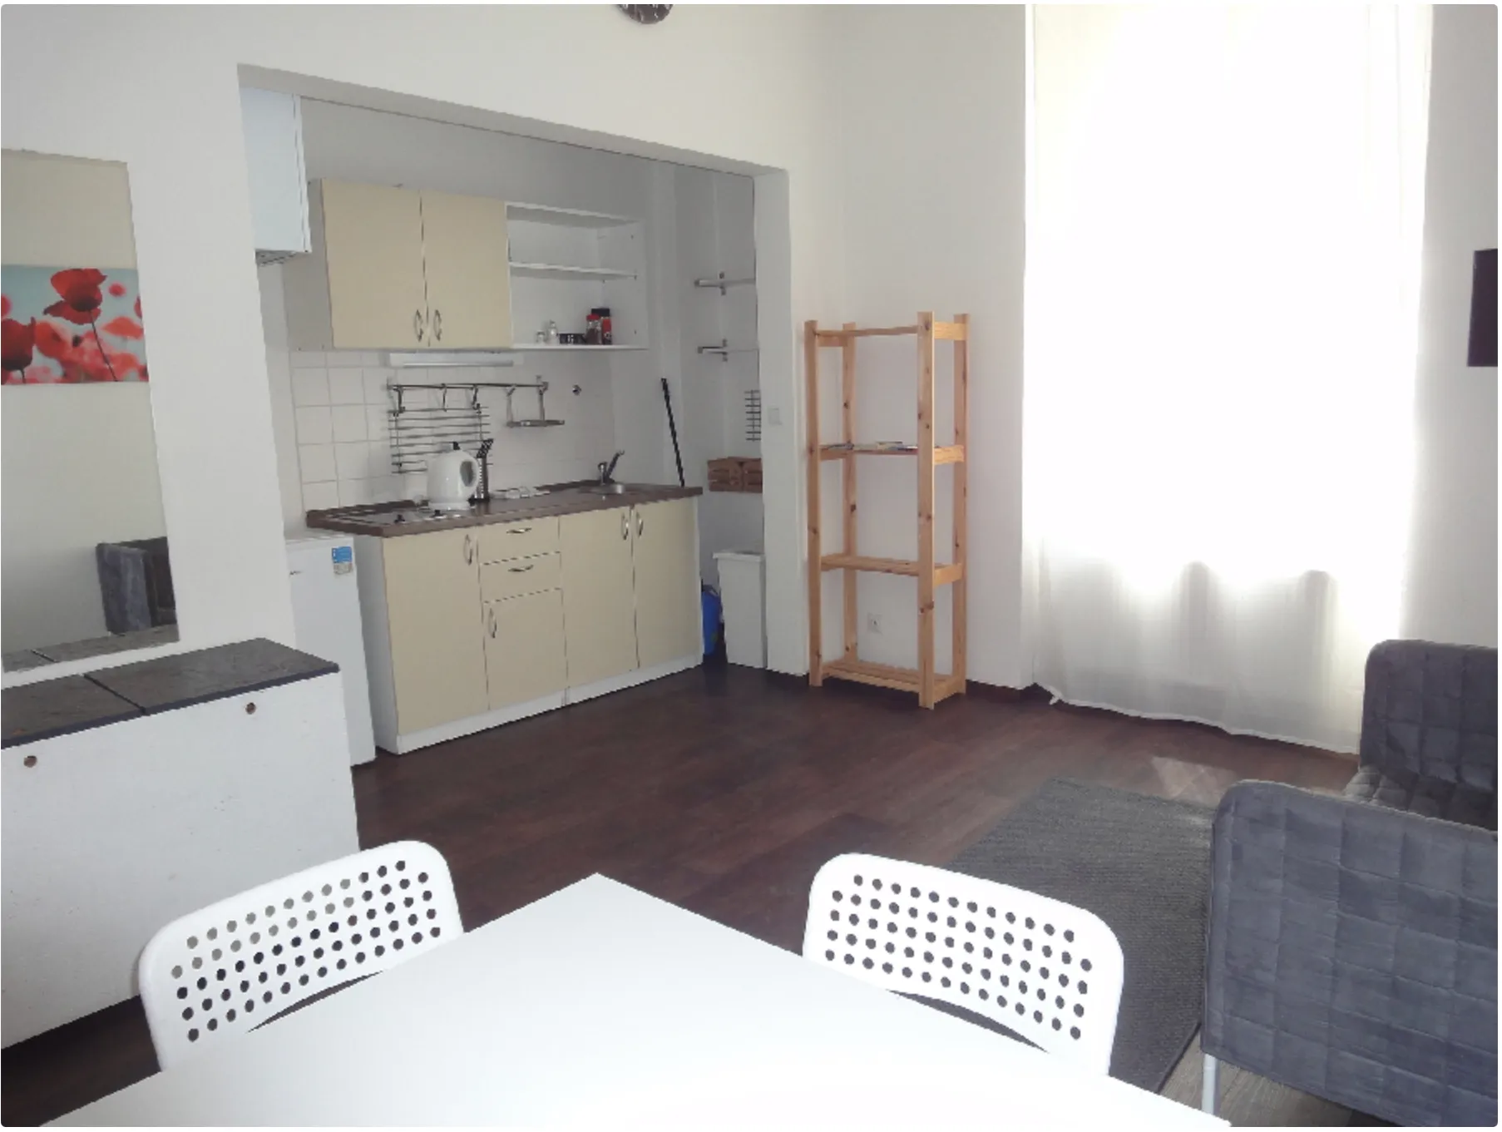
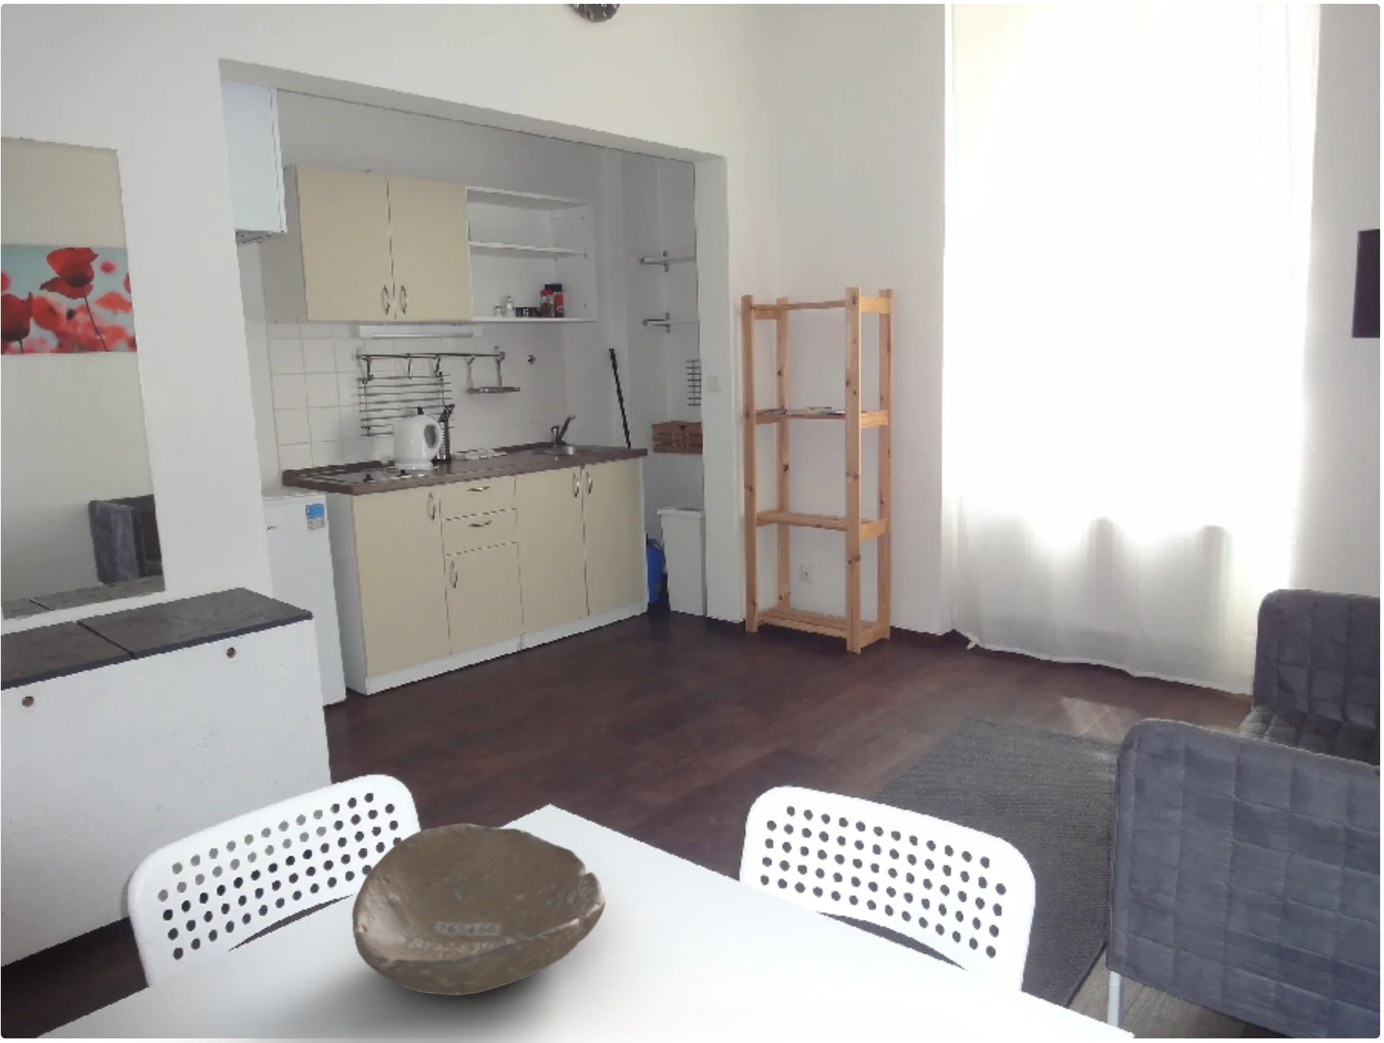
+ bowl [351,823,606,996]
